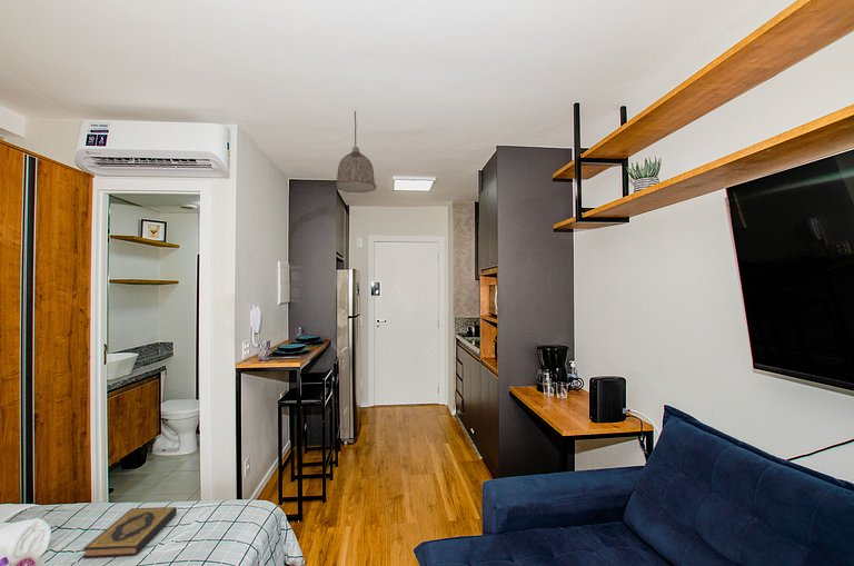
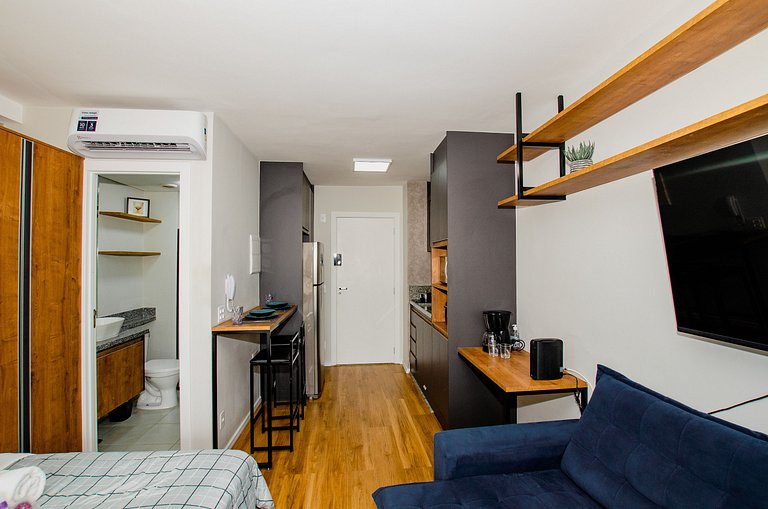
- hardback book [82,506,178,559]
- pendant lamp [334,110,378,193]
